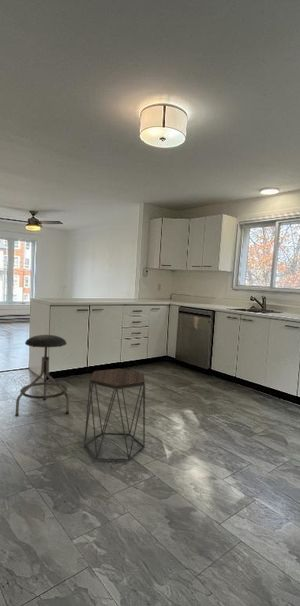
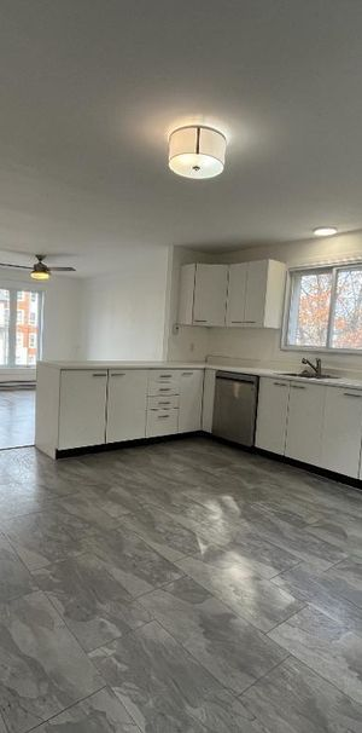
- side table [83,368,146,462]
- stool [14,334,70,417]
